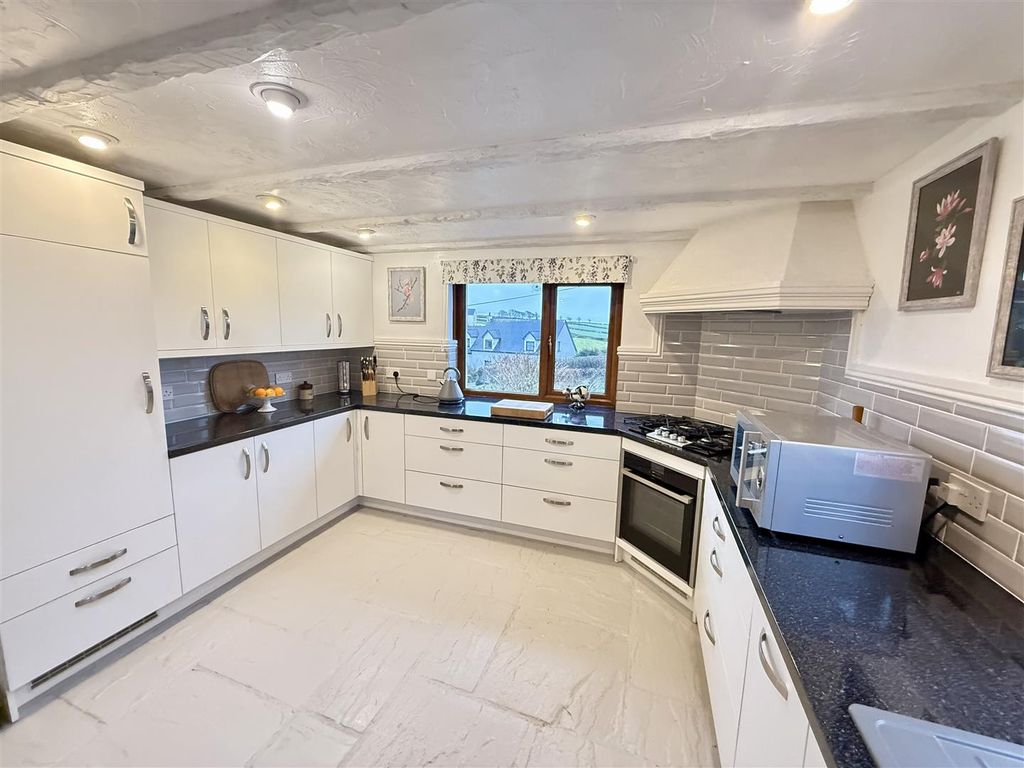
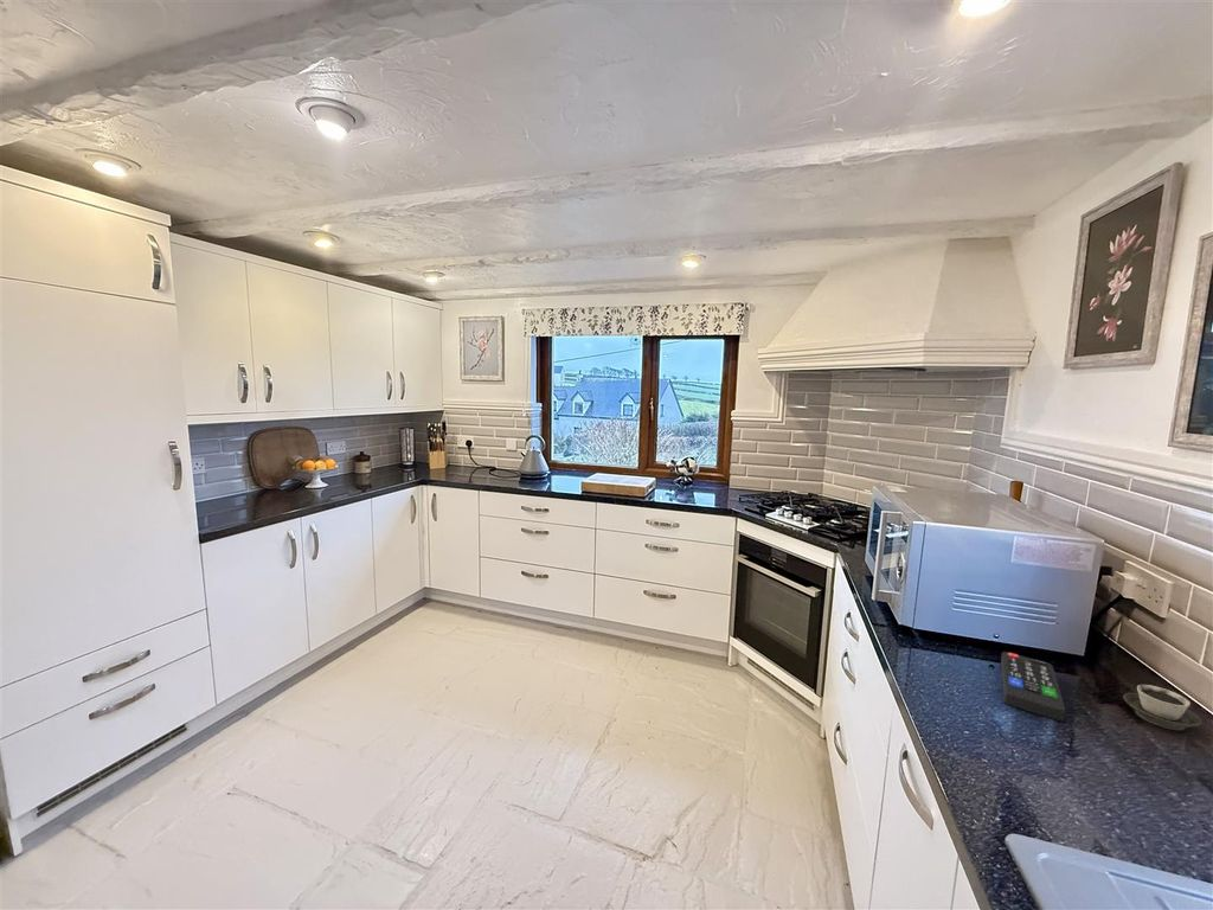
+ remote control [1000,651,1066,722]
+ cup [1122,684,1202,731]
